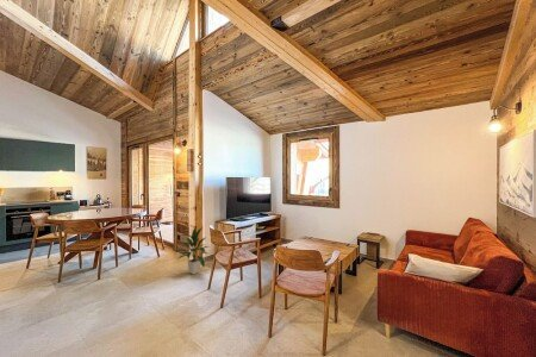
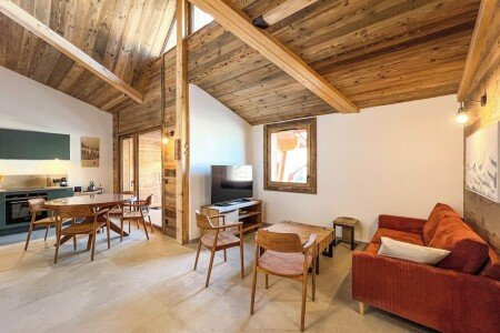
- indoor plant [173,226,211,275]
